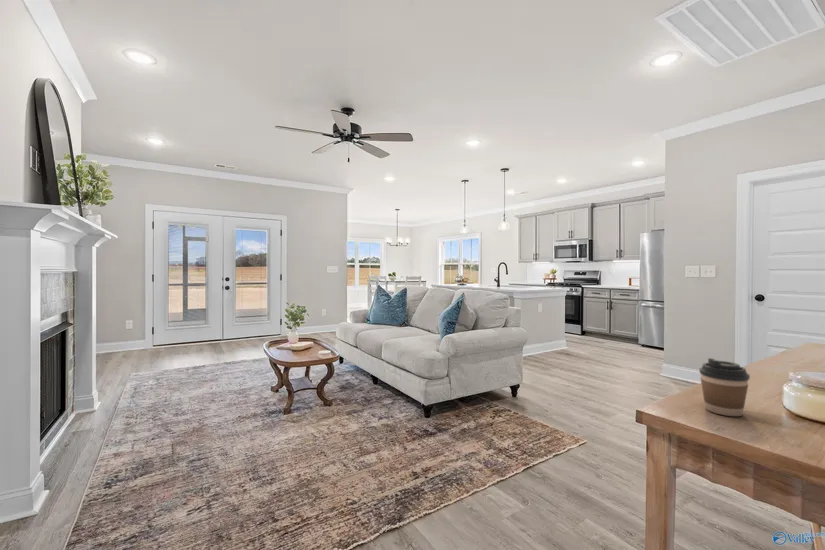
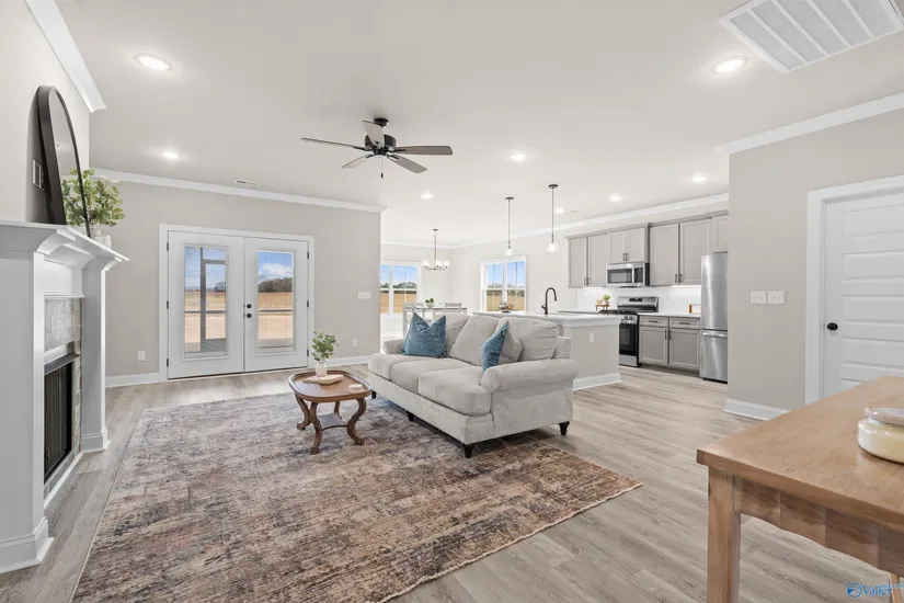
- coffee cup [698,357,751,417]
